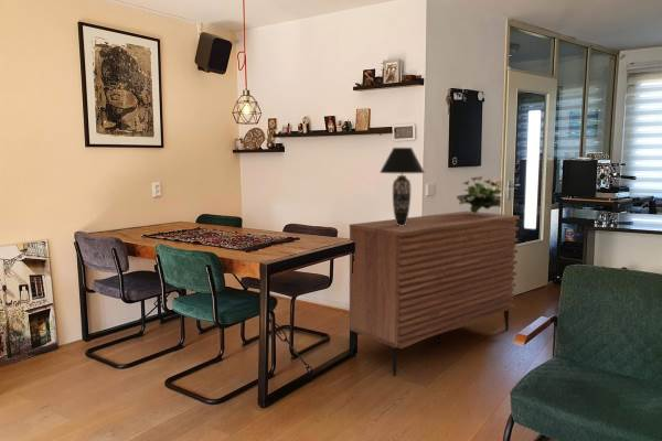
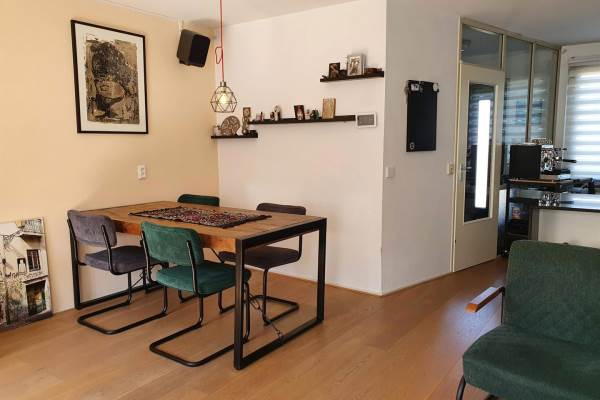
- table lamp [378,147,426,226]
- flowering plant [456,175,503,214]
- sideboard [349,209,521,377]
